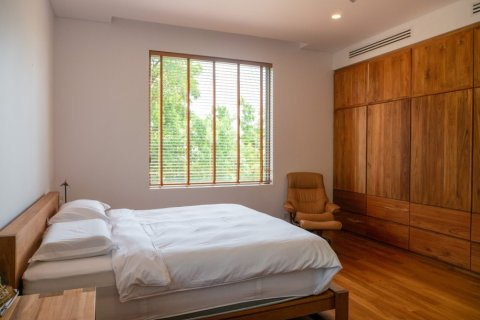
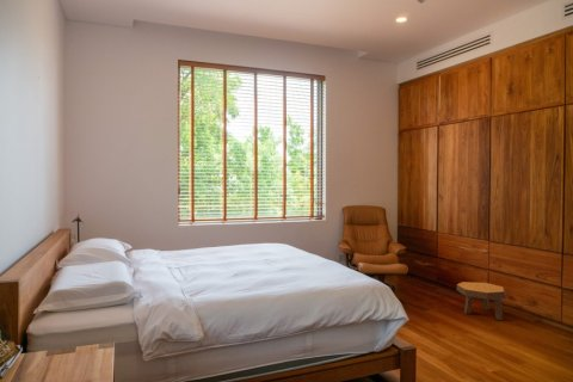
+ footstool [456,281,507,321]
